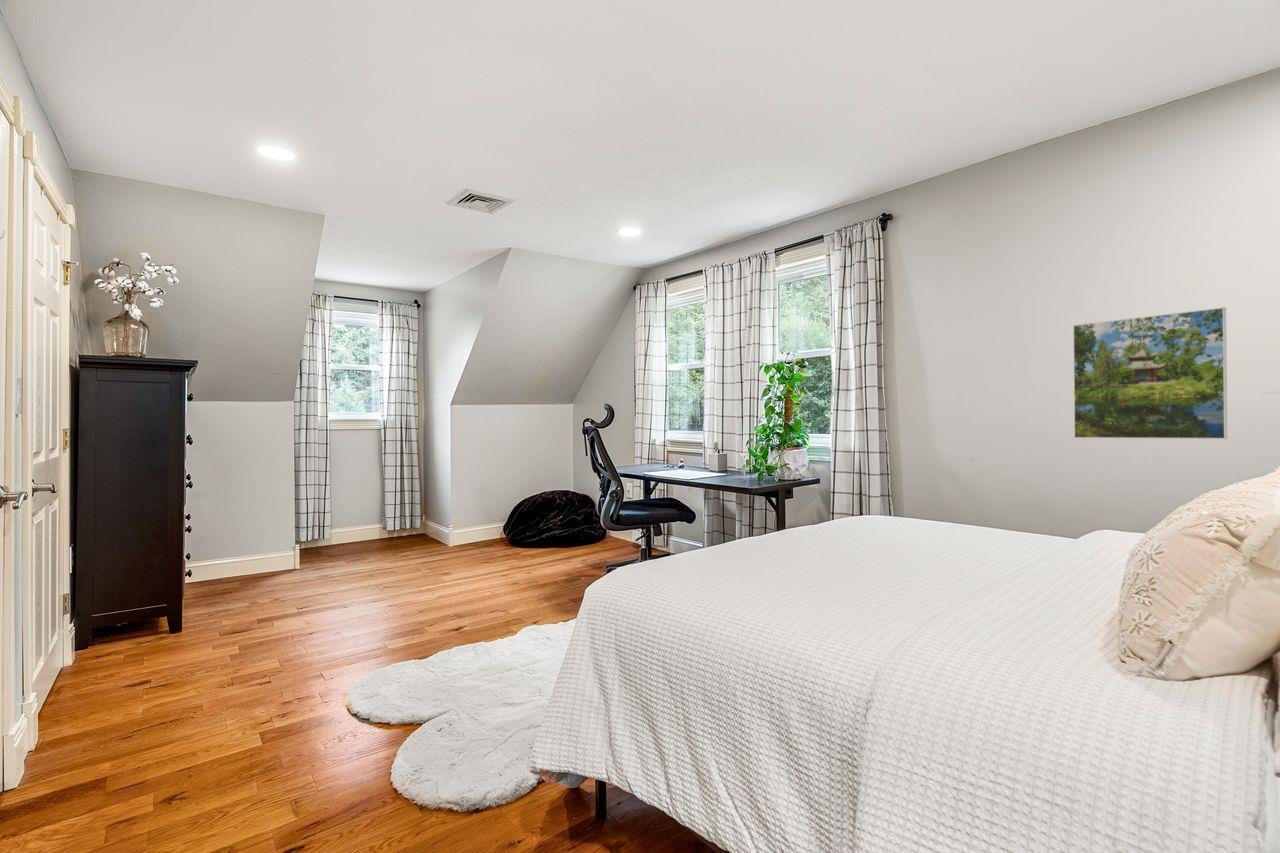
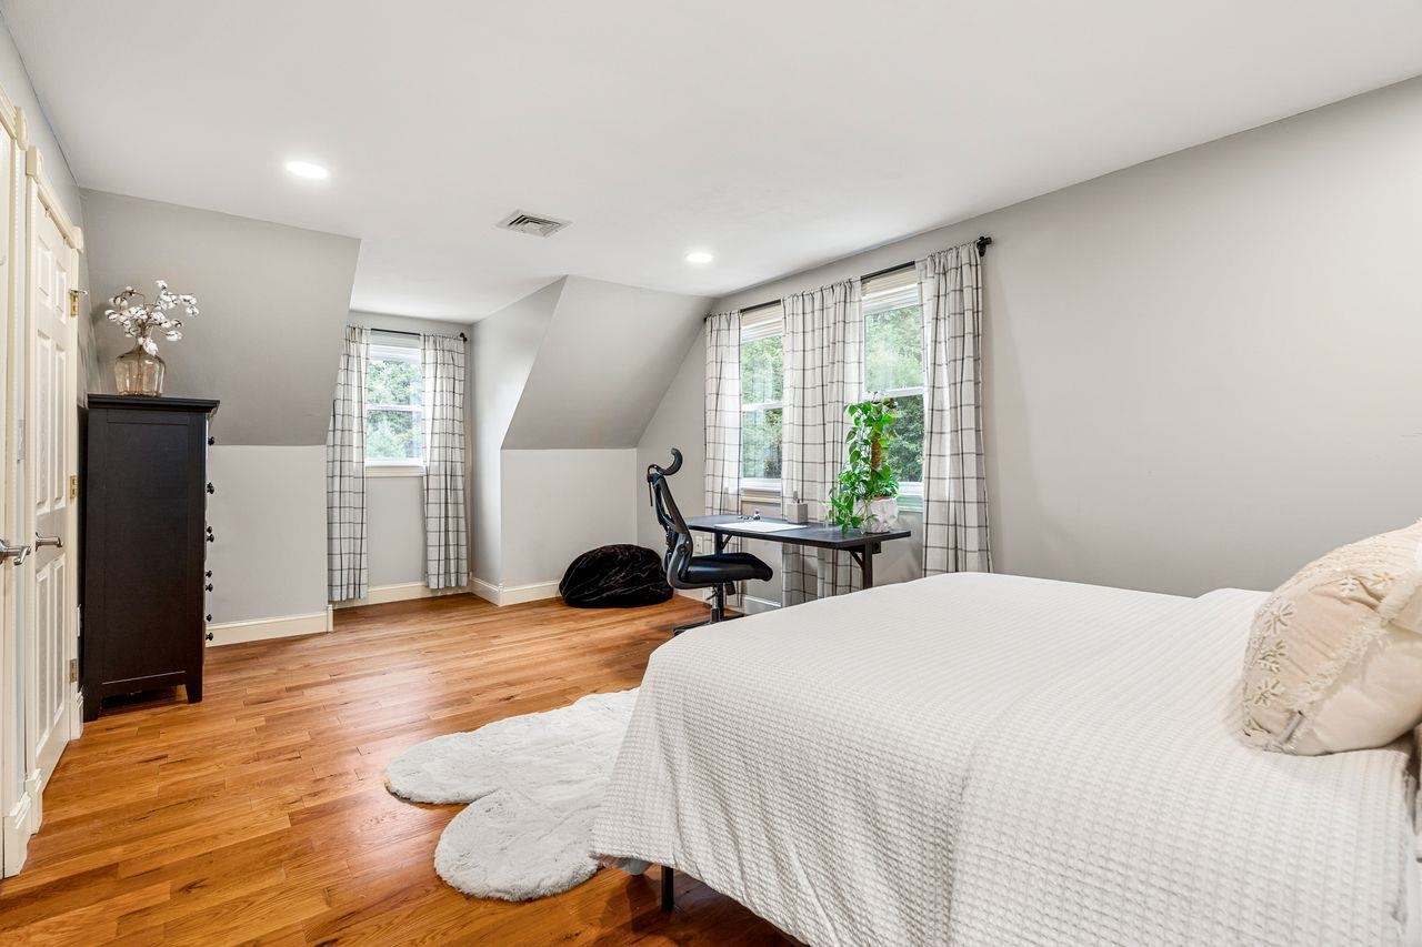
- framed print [1072,306,1228,440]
